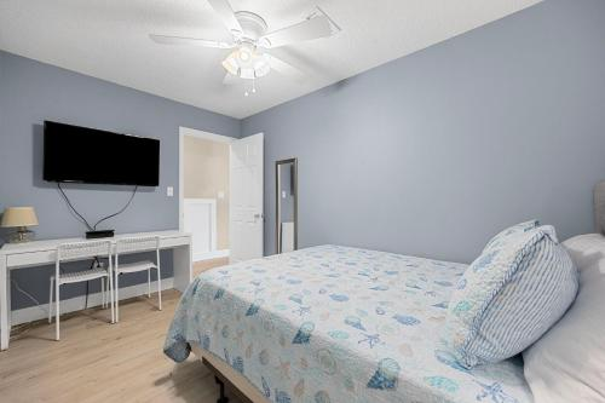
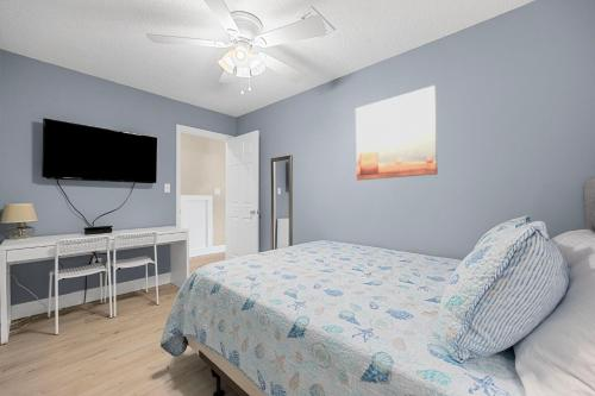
+ wall art [355,84,438,181]
